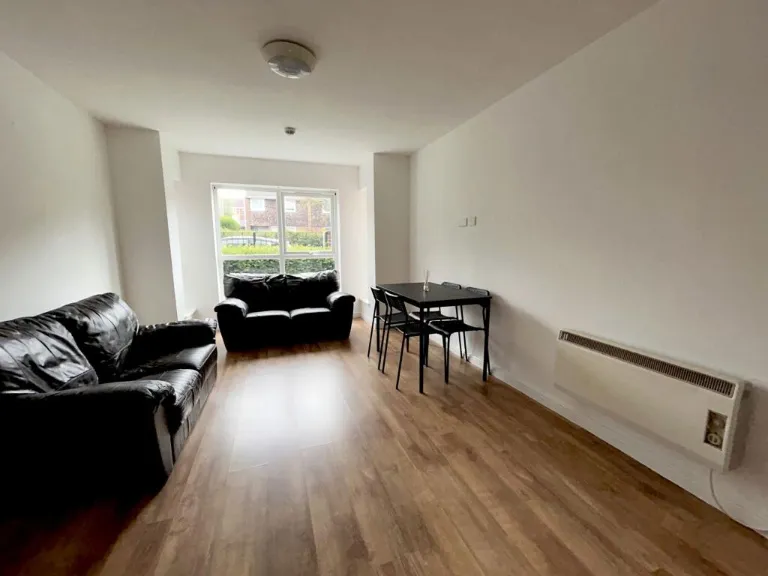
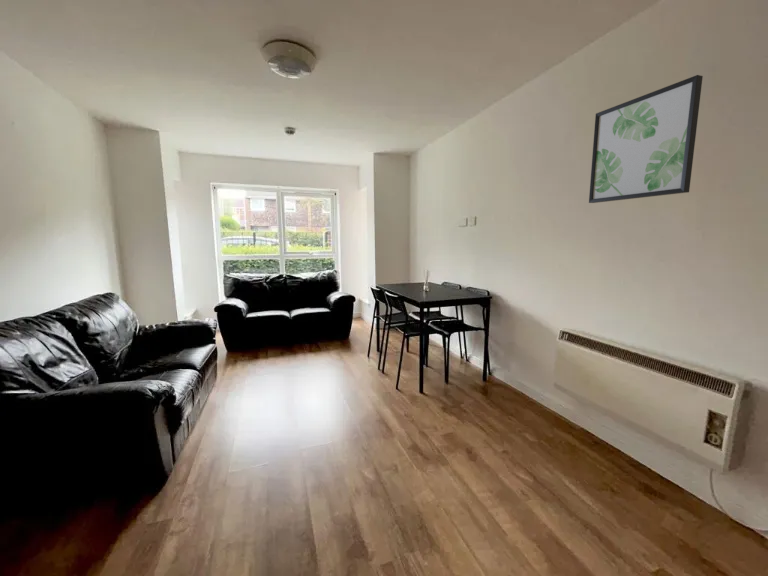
+ wall art [588,74,704,204]
